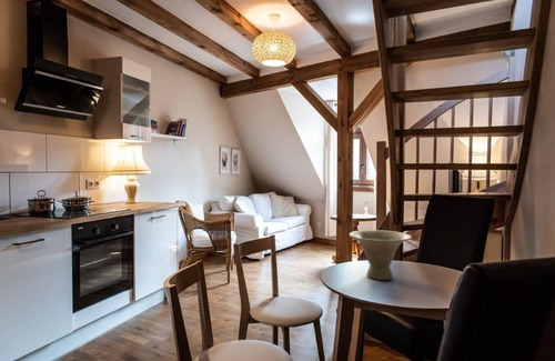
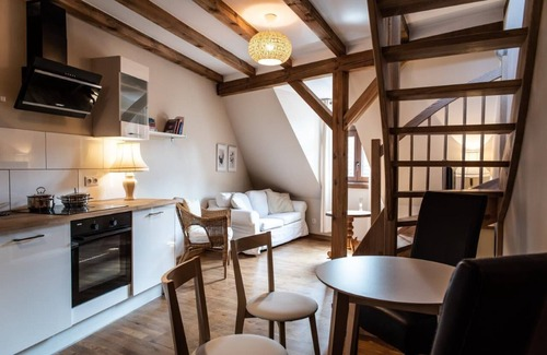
- bowl [349,229,412,281]
